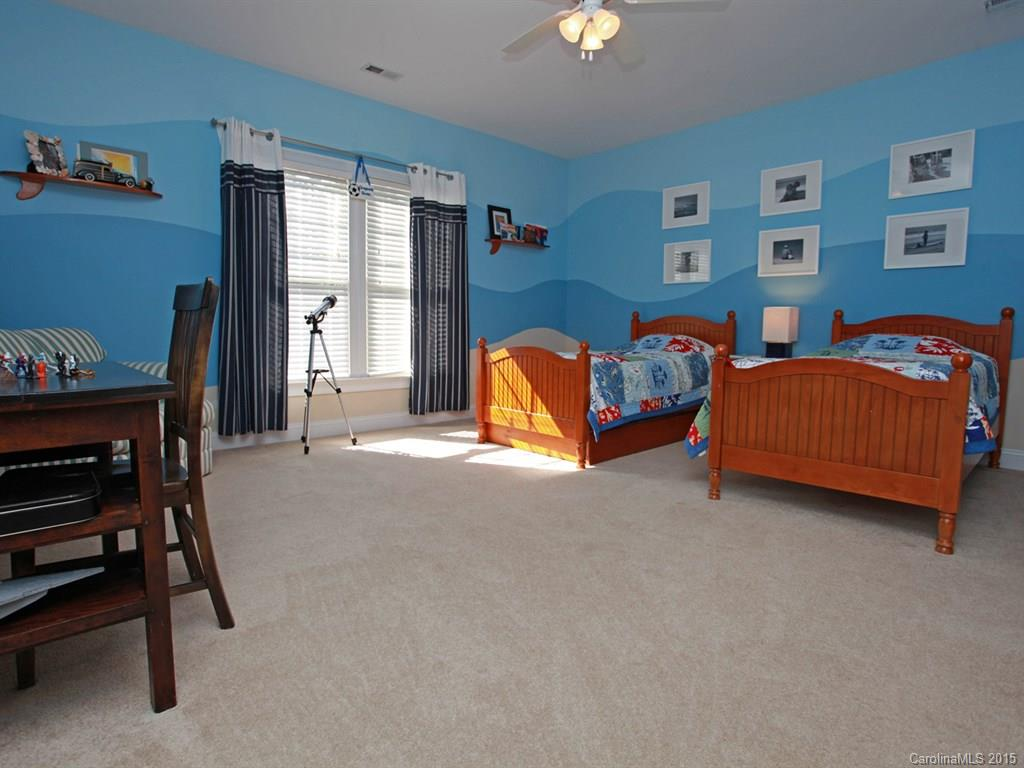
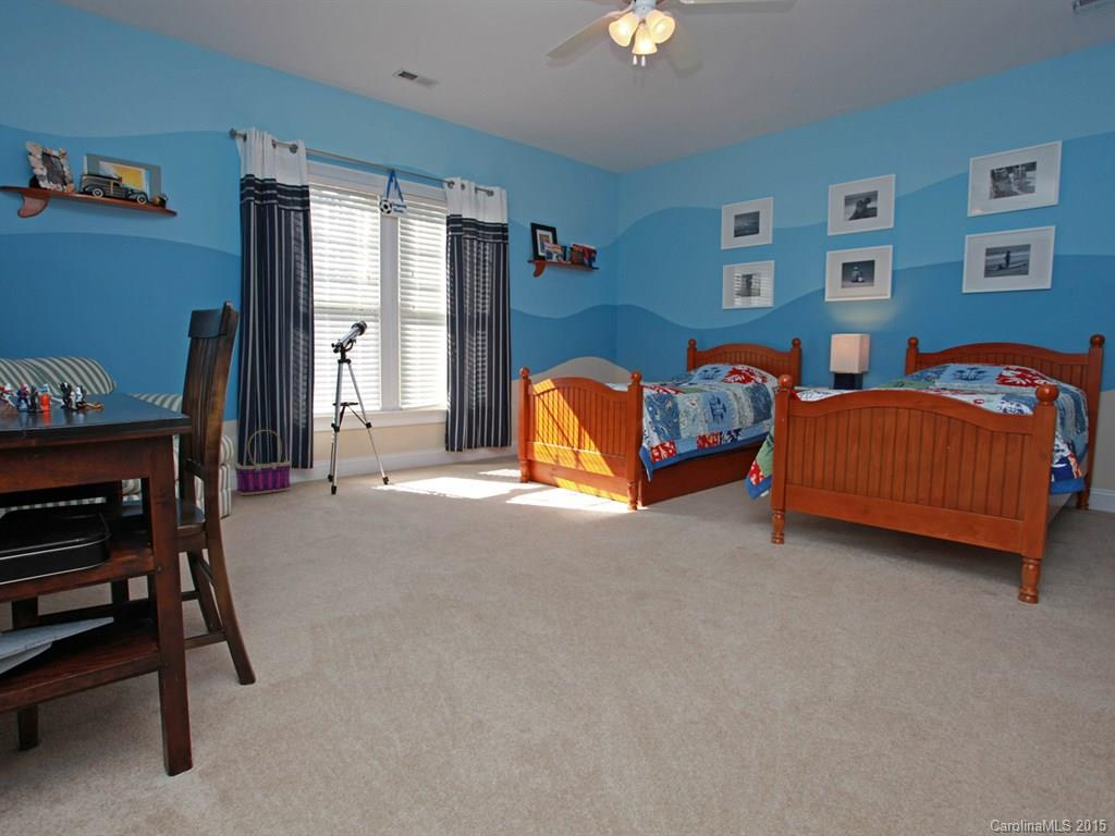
+ basket [233,429,292,496]
